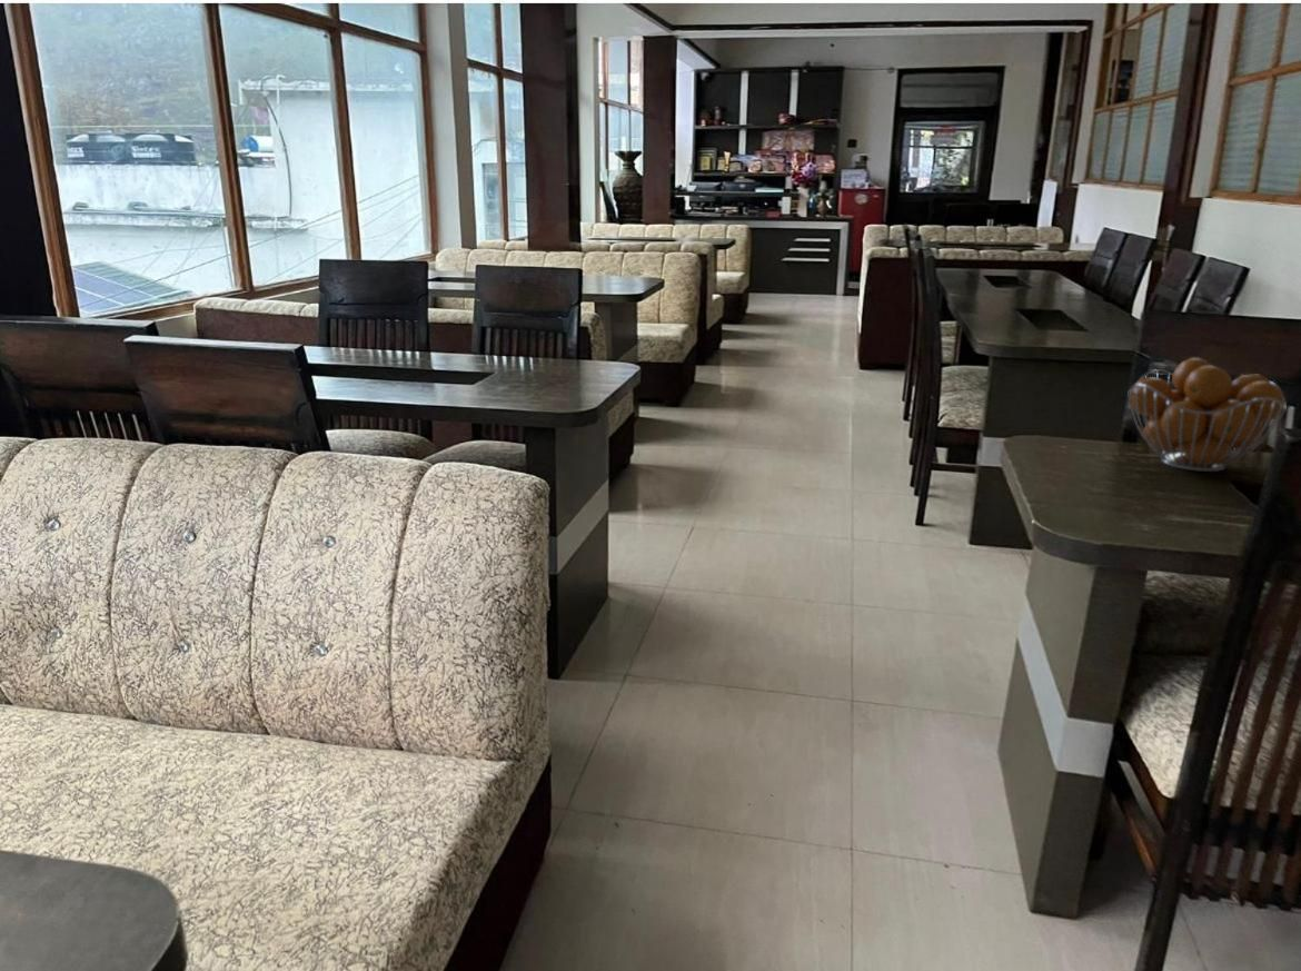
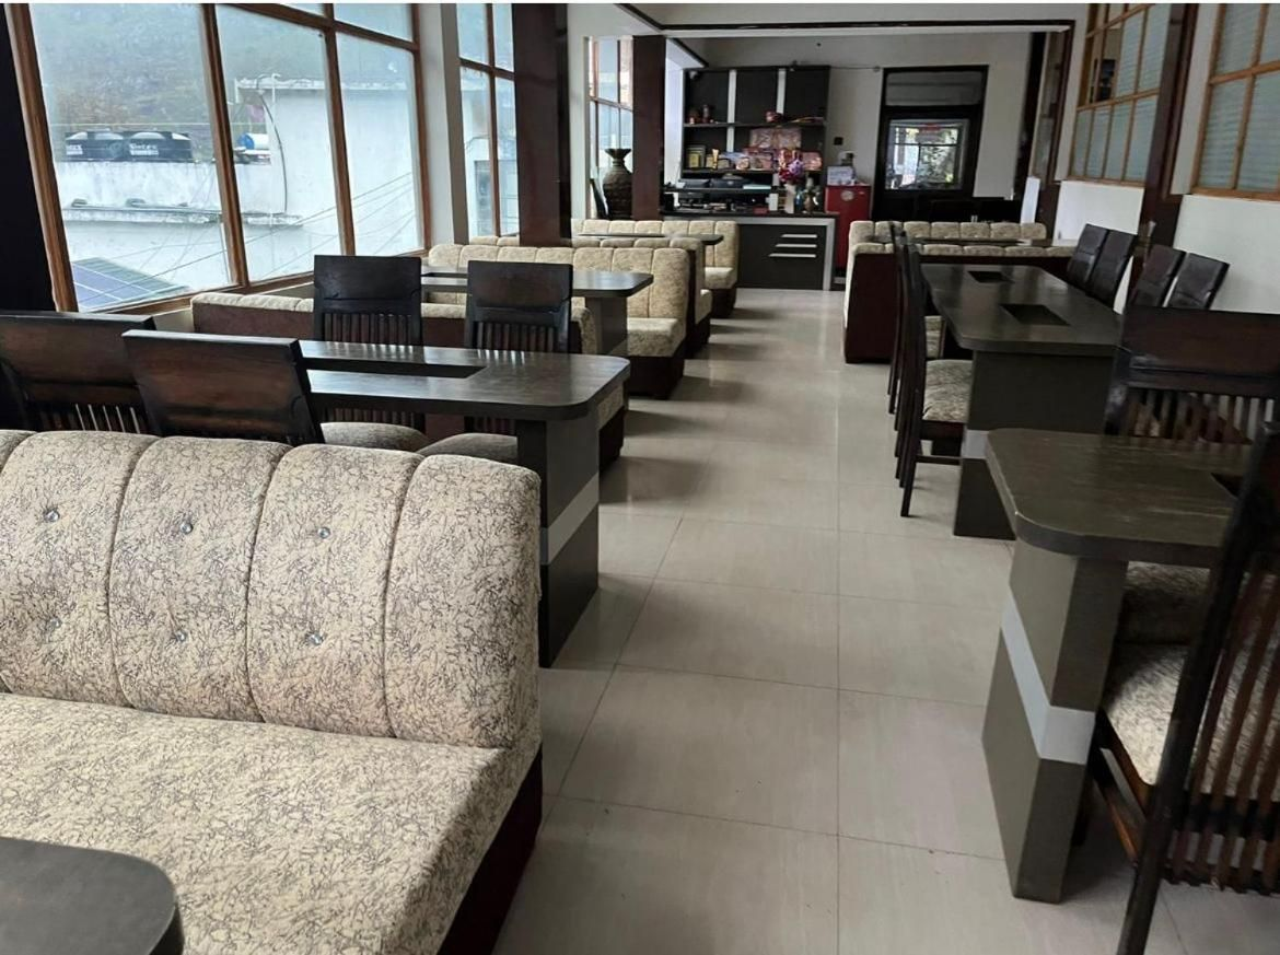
- fruit basket [1128,357,1288,473]
